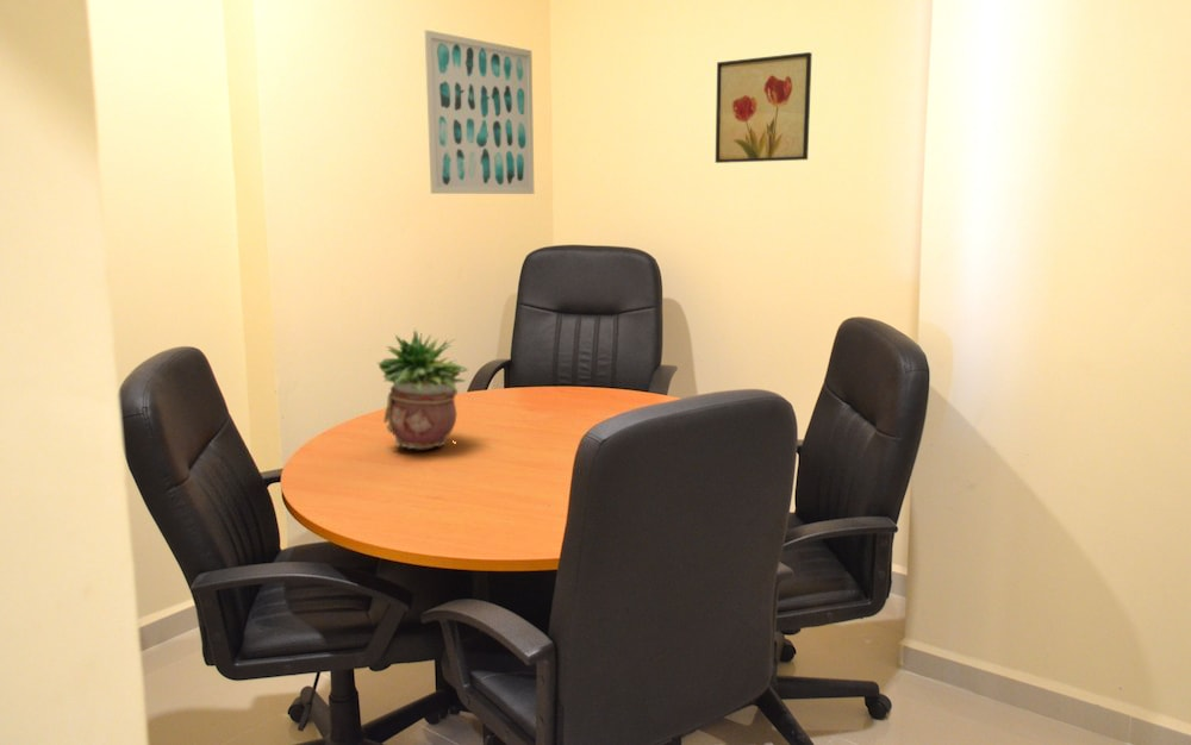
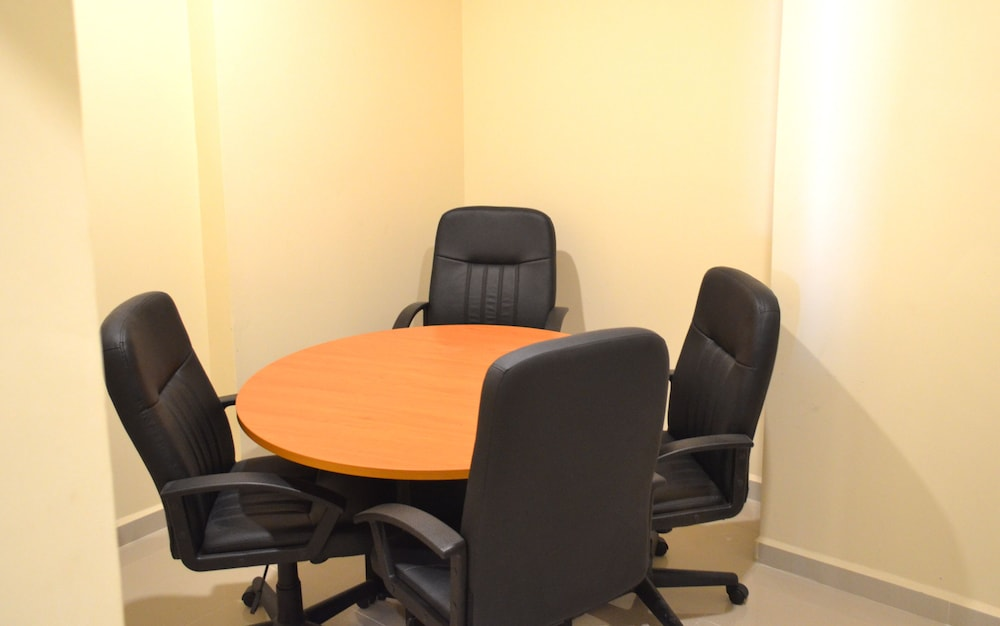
- potted plant [375,327,469,451]
- wall art [715,51,813,164]
- wall art [424,29,535,195]
